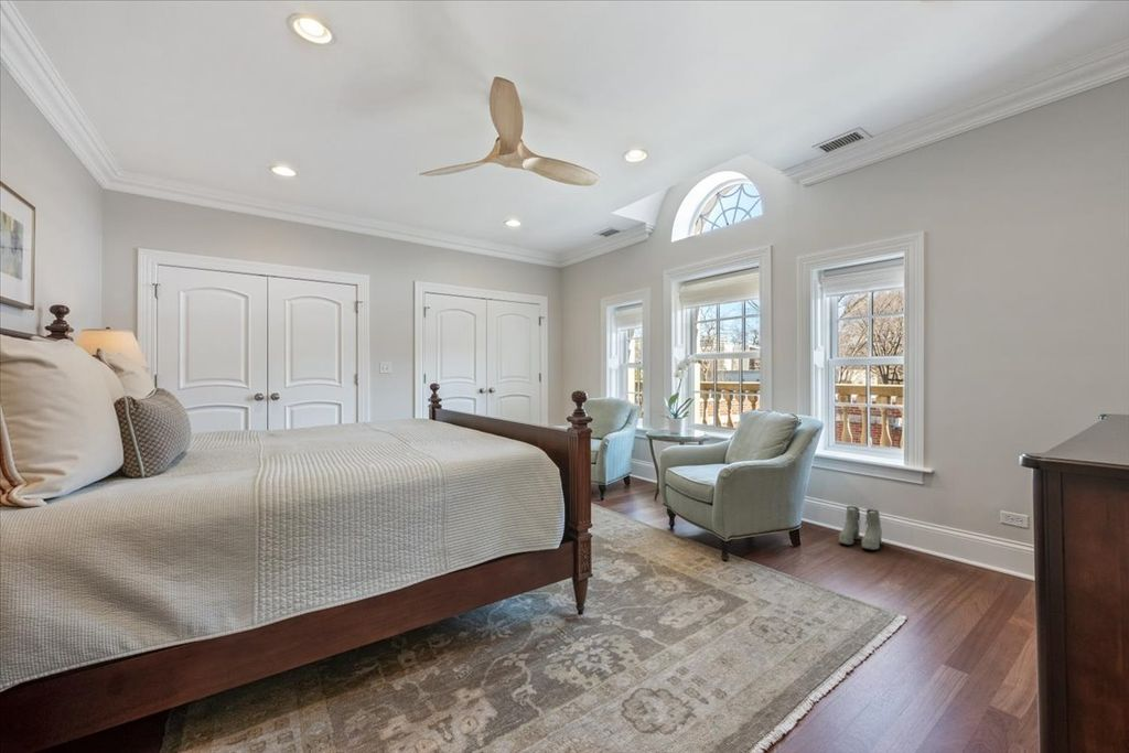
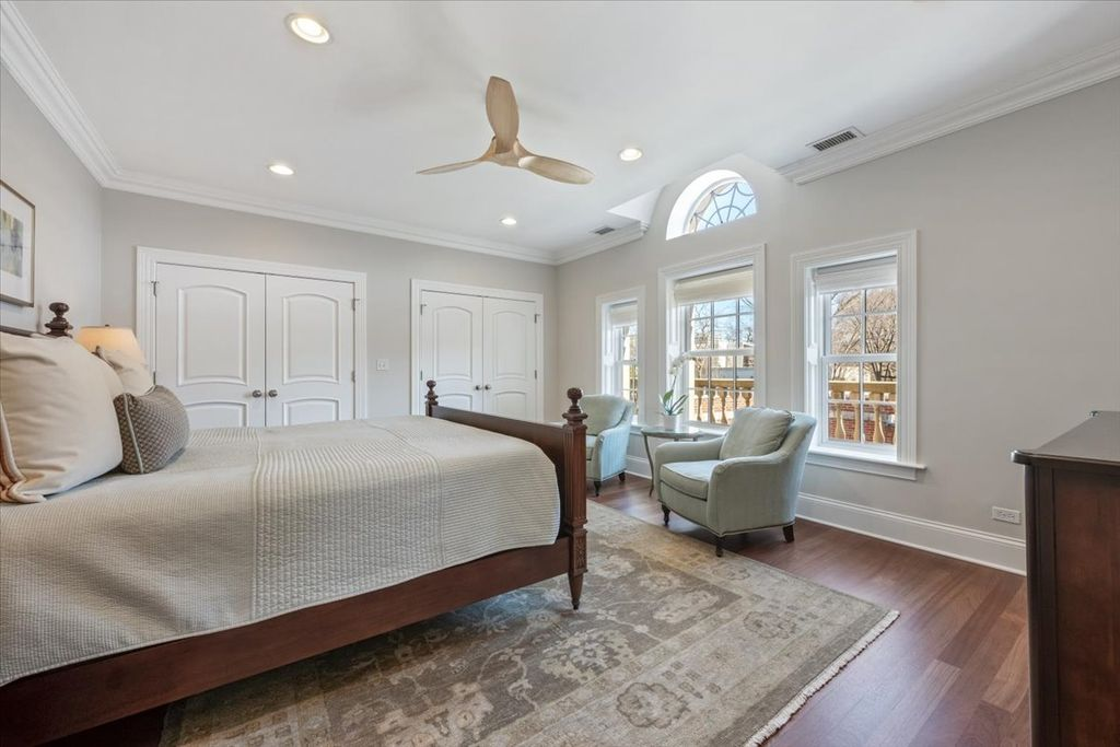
- boots [838,505,883,551]
